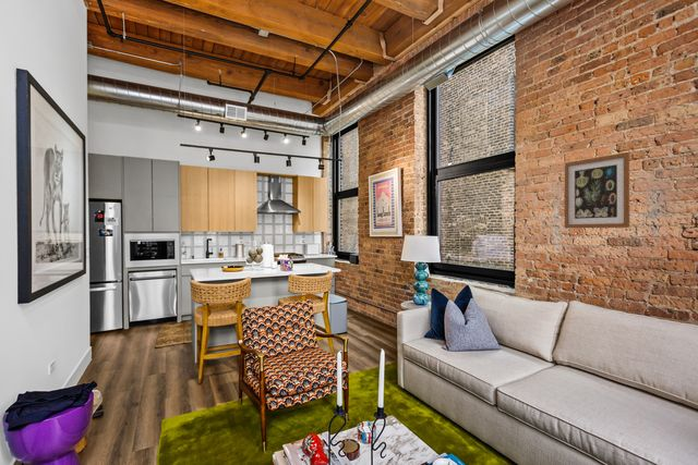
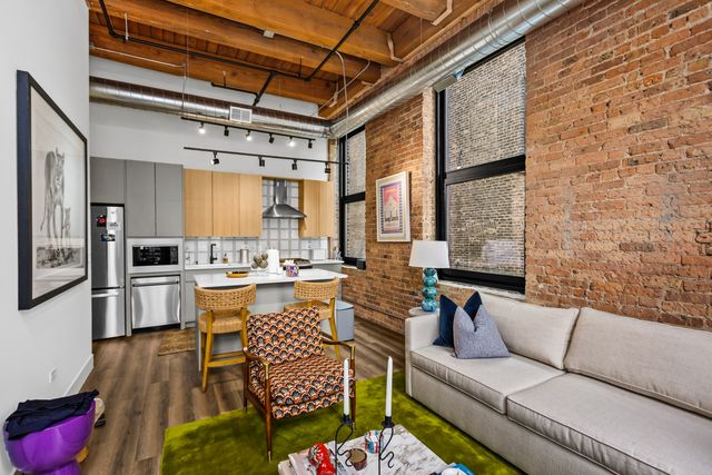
- wall art [563,151,630,229]
